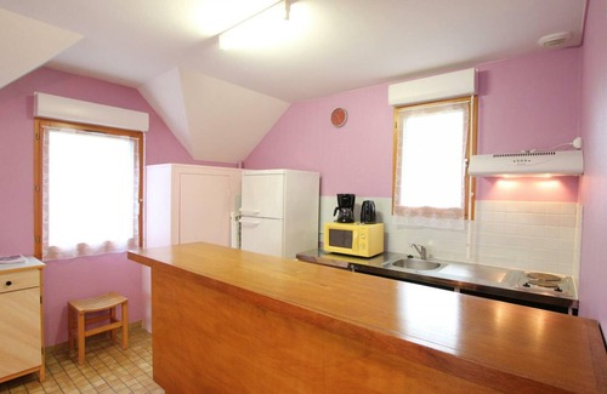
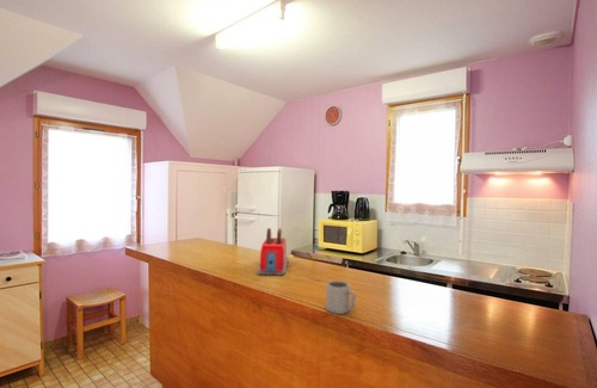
+ toaster [256,227,289,277]
+ cup [325,279,357,315]
